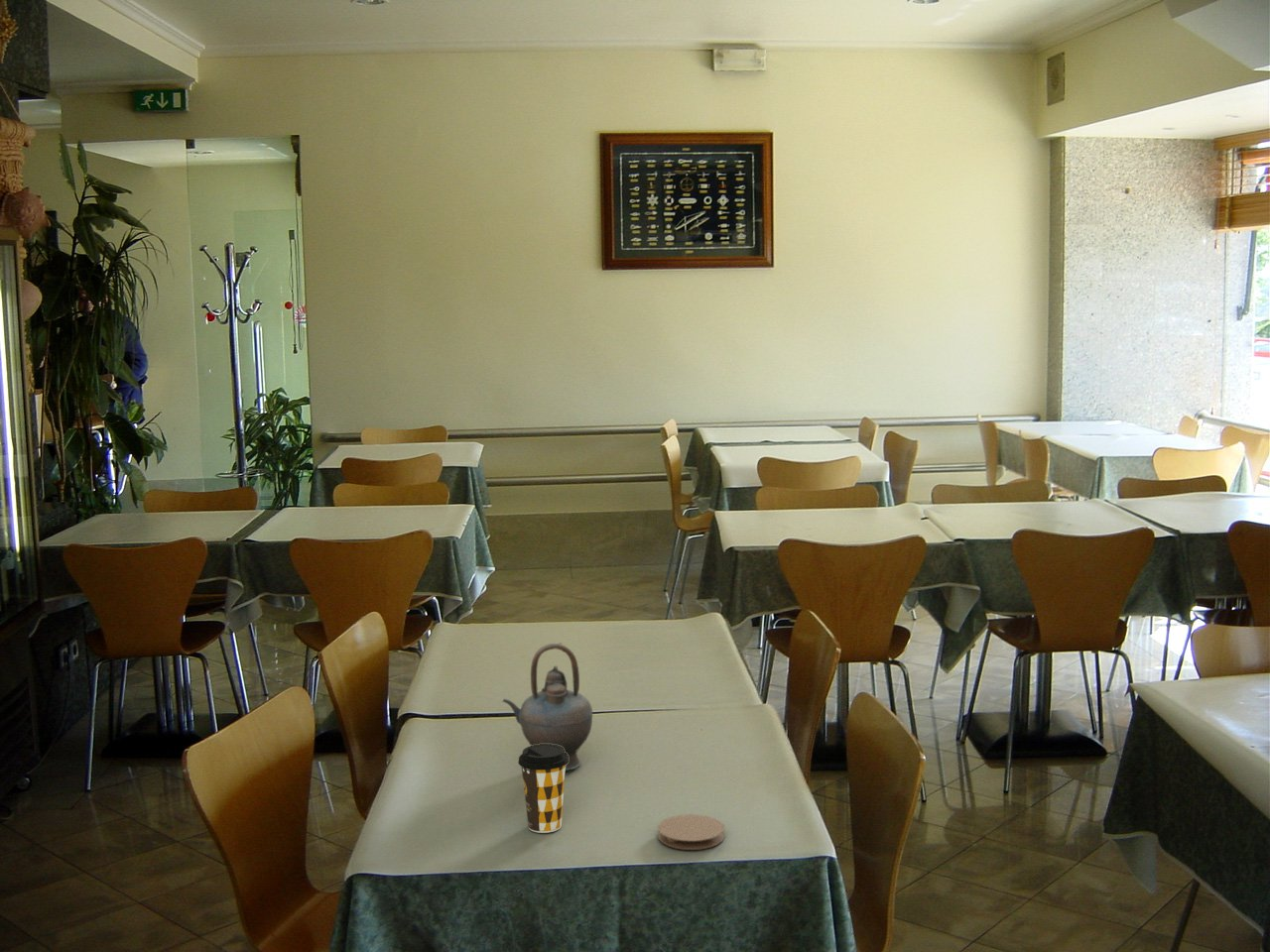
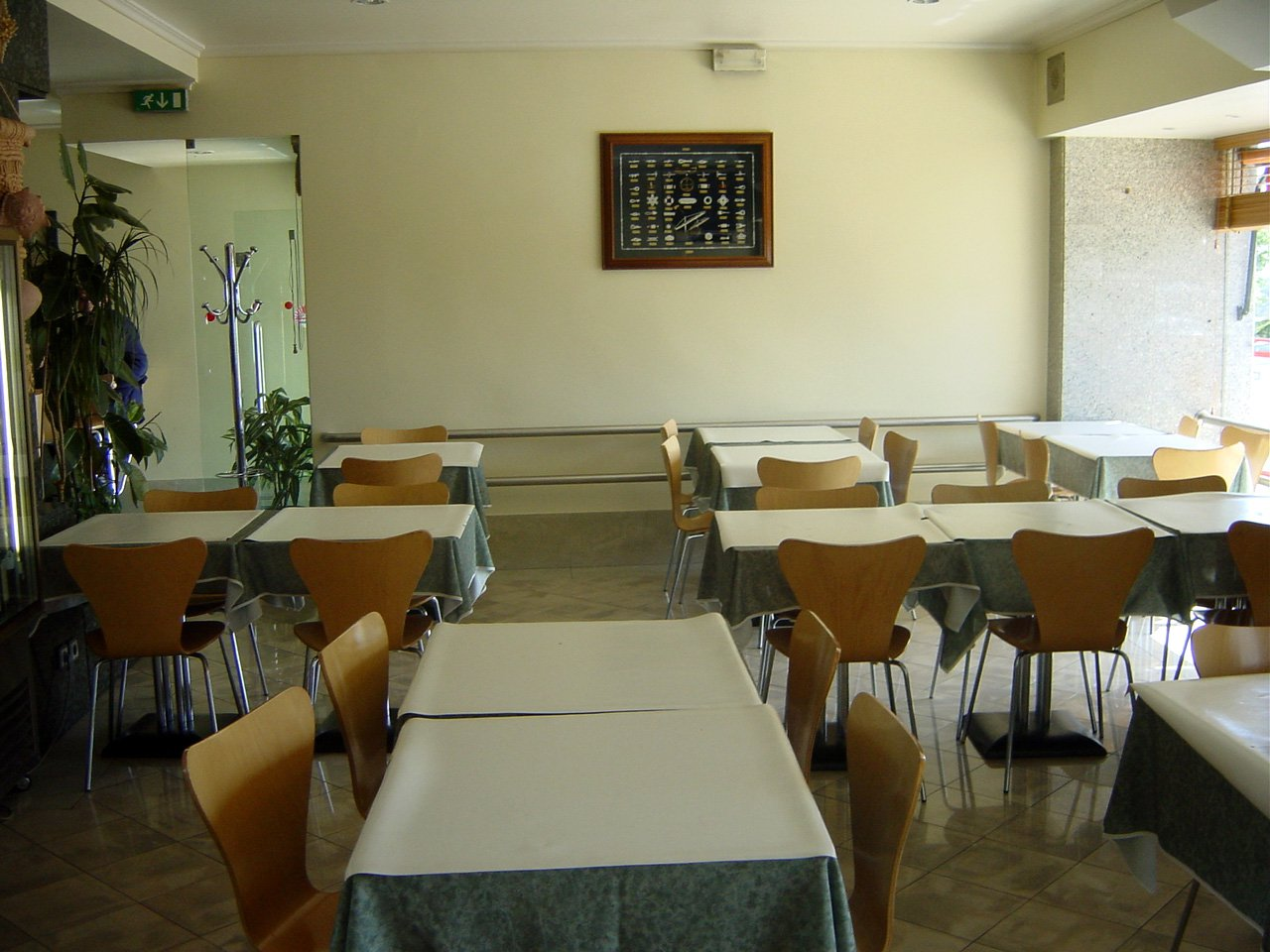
- teapot [502,643,593,772]
- coaster [657,813,725,851]
- coffee cup [517,744,569,834]
